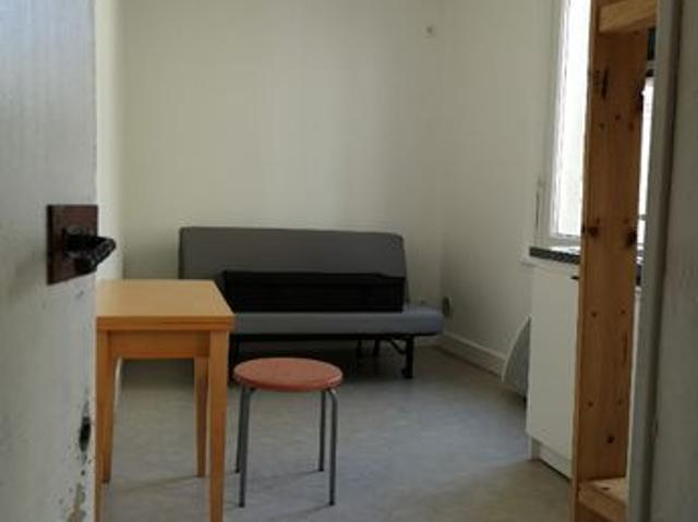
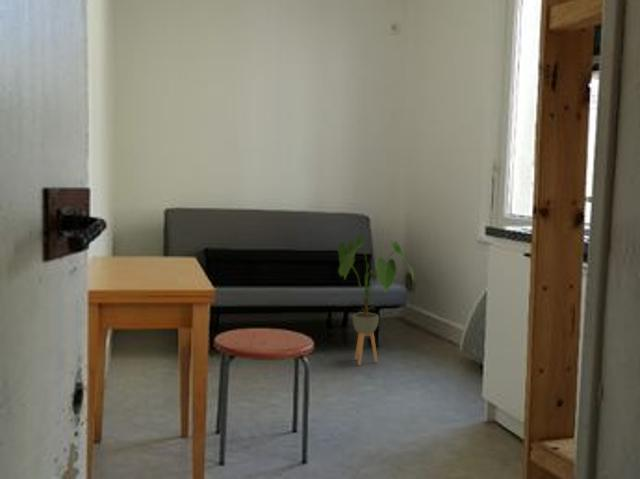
+ house plant [337,234,414,366]
